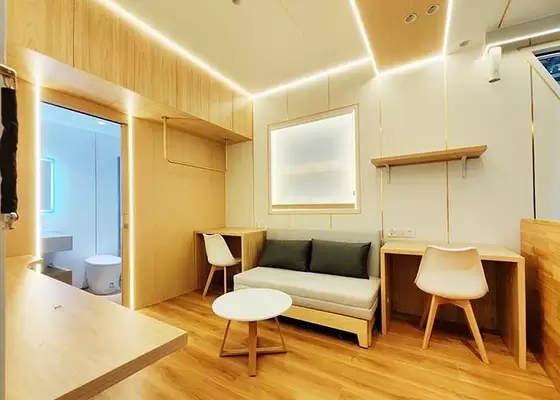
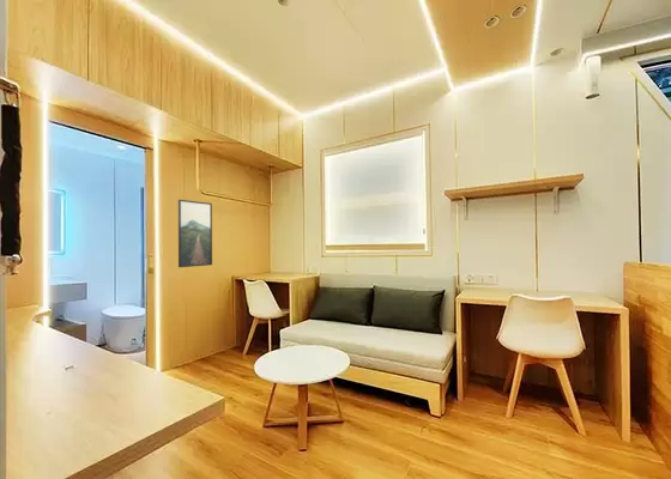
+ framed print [177,199,213,268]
